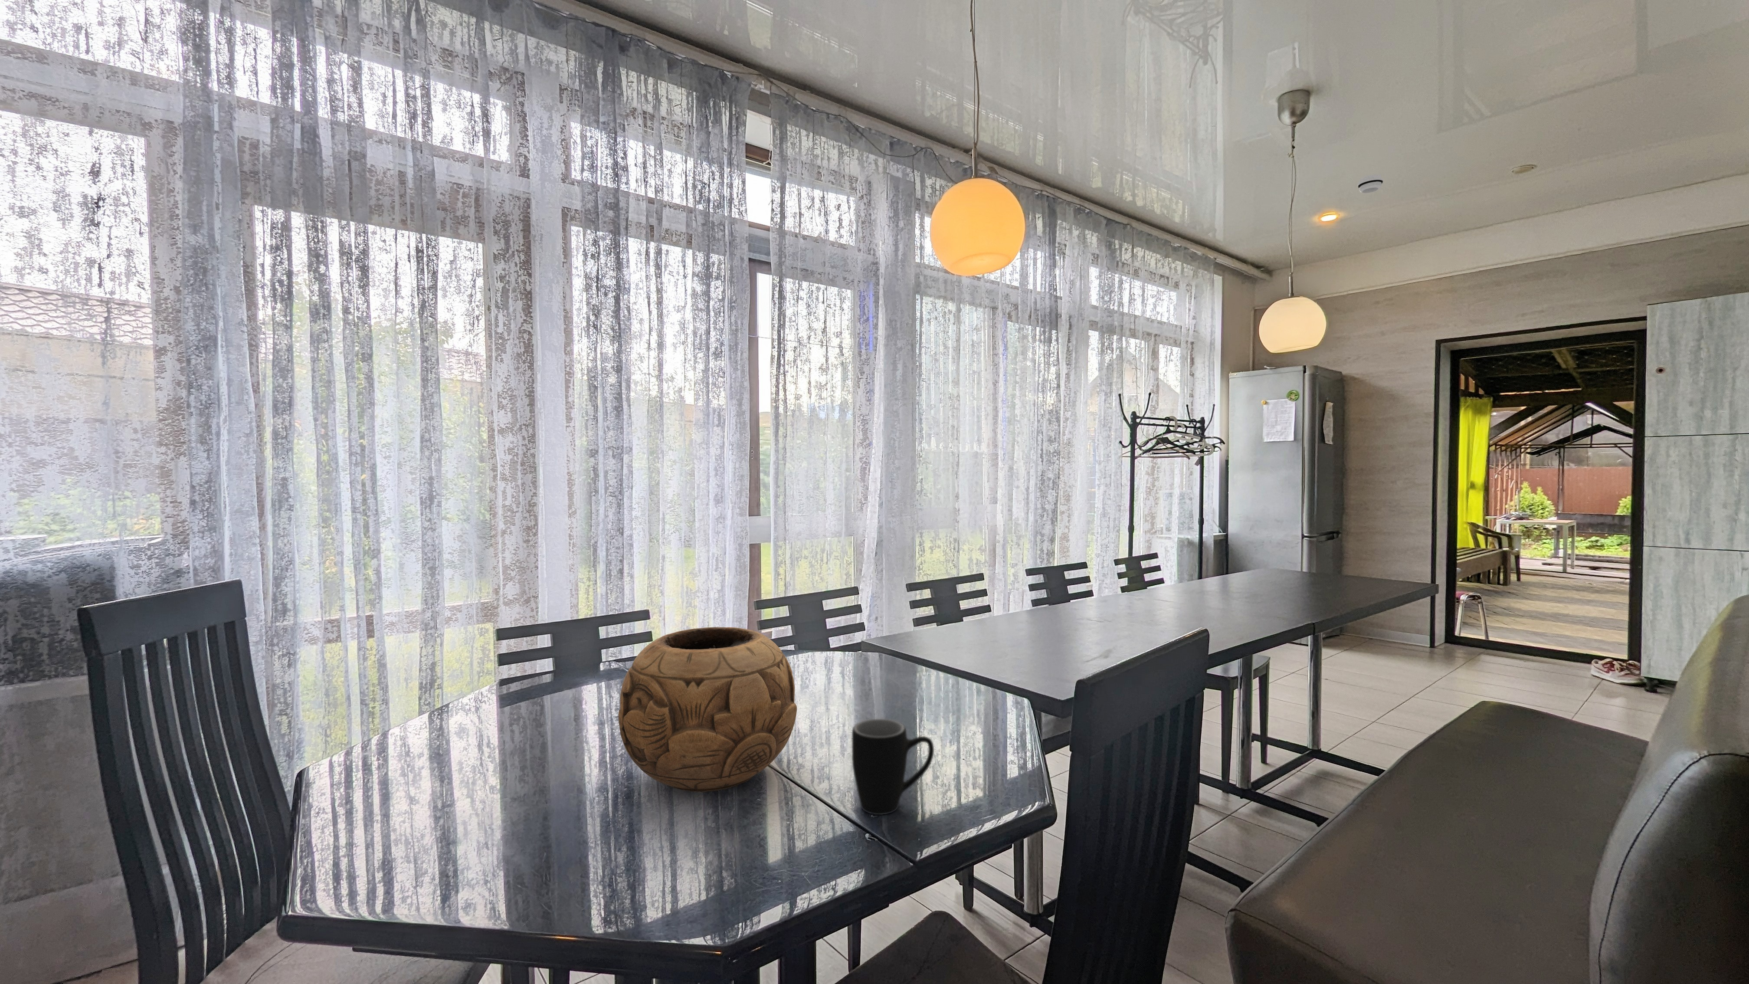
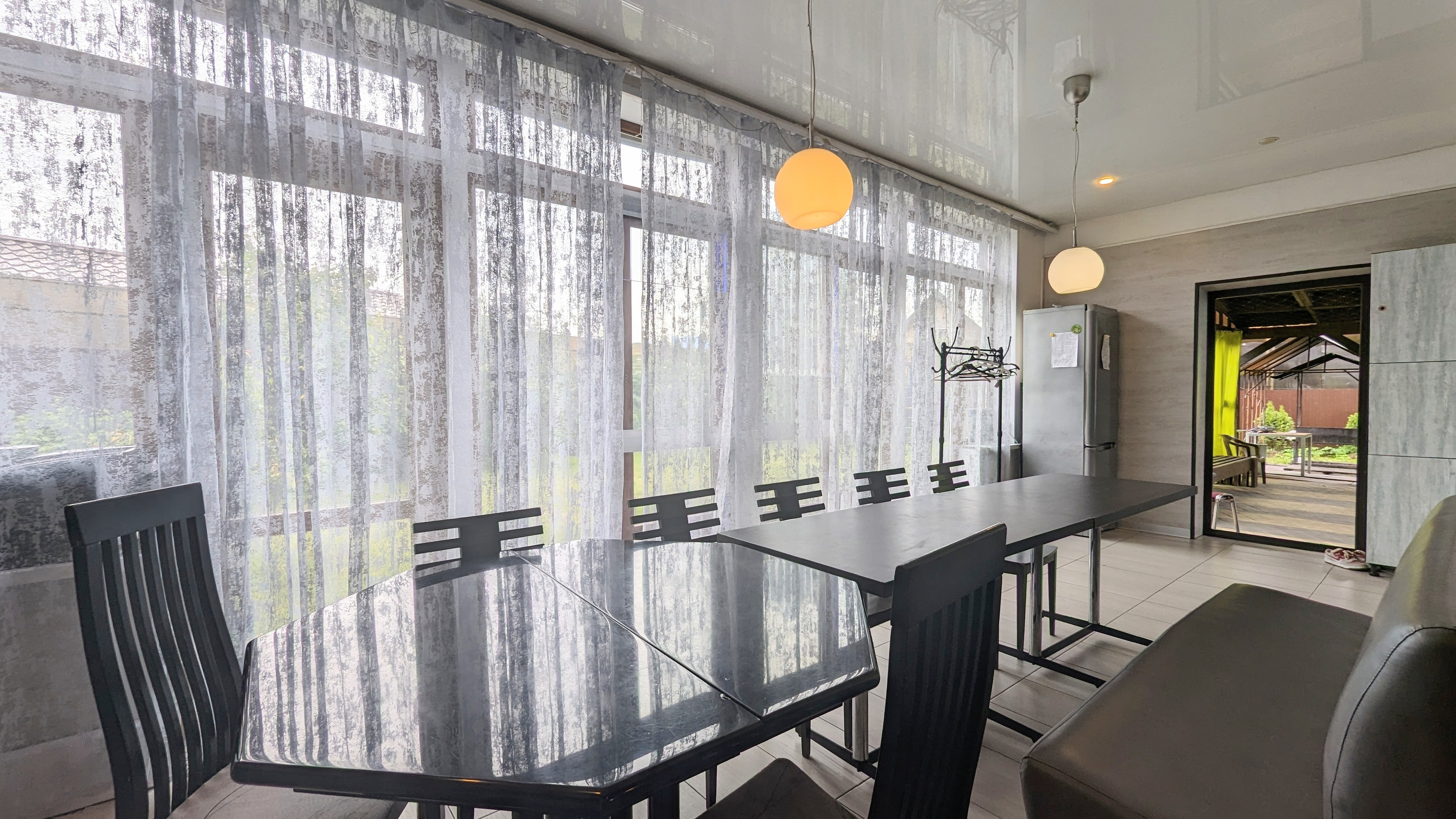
- smoke detector [1357,174,1384,193]
- mug [852,718,935,816]
- decorative bowl [619,626,798,792]
